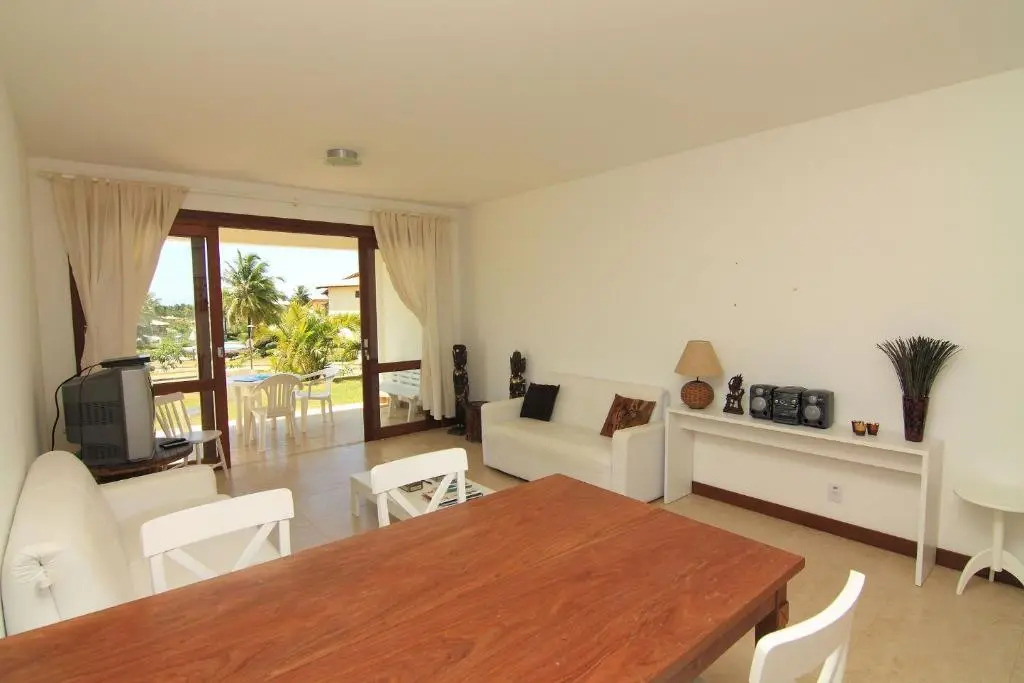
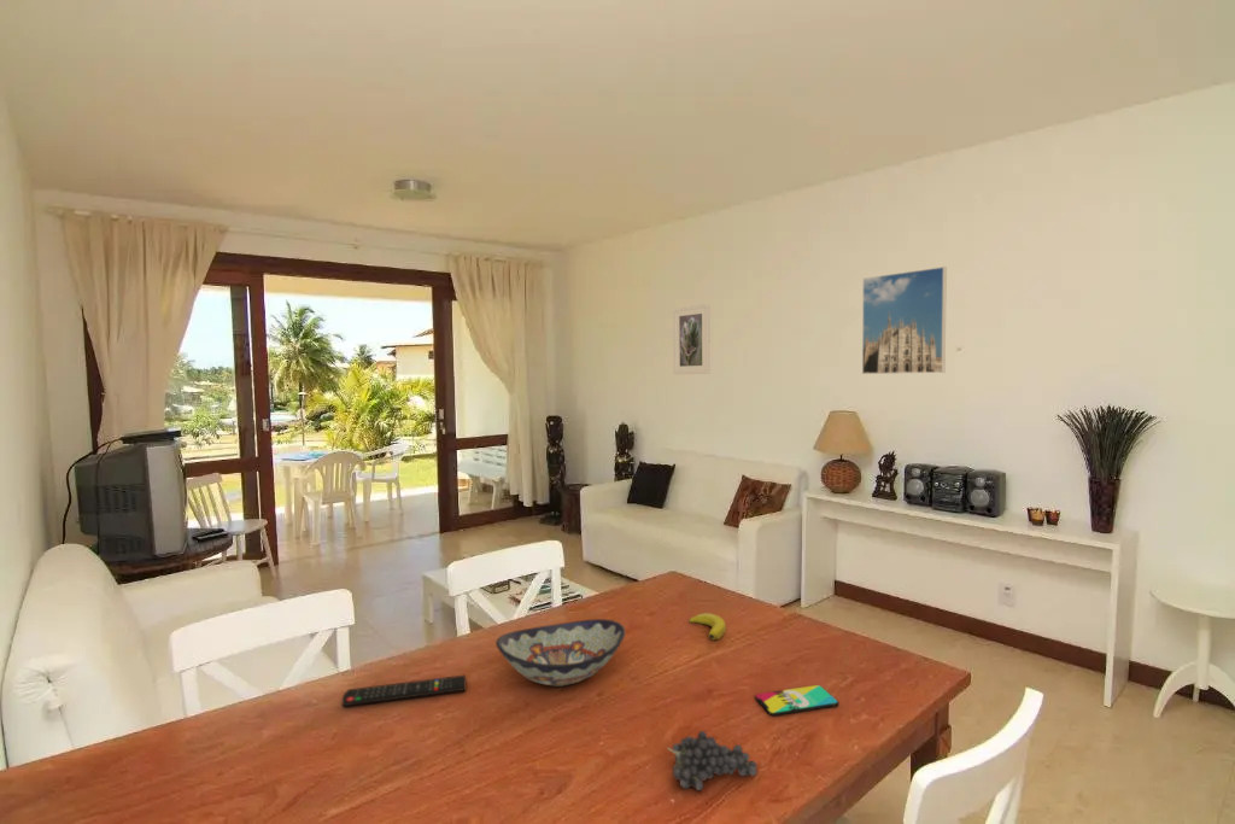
+ decorative bowl [494,618,626,686]
+ fruit [666,730,759,791]
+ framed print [861,265,948,375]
+ smartphone [754,684,841,717]
+ banana [687,612,727,641]
+ remote control [341,673,467,707]
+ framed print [672,303,712,375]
